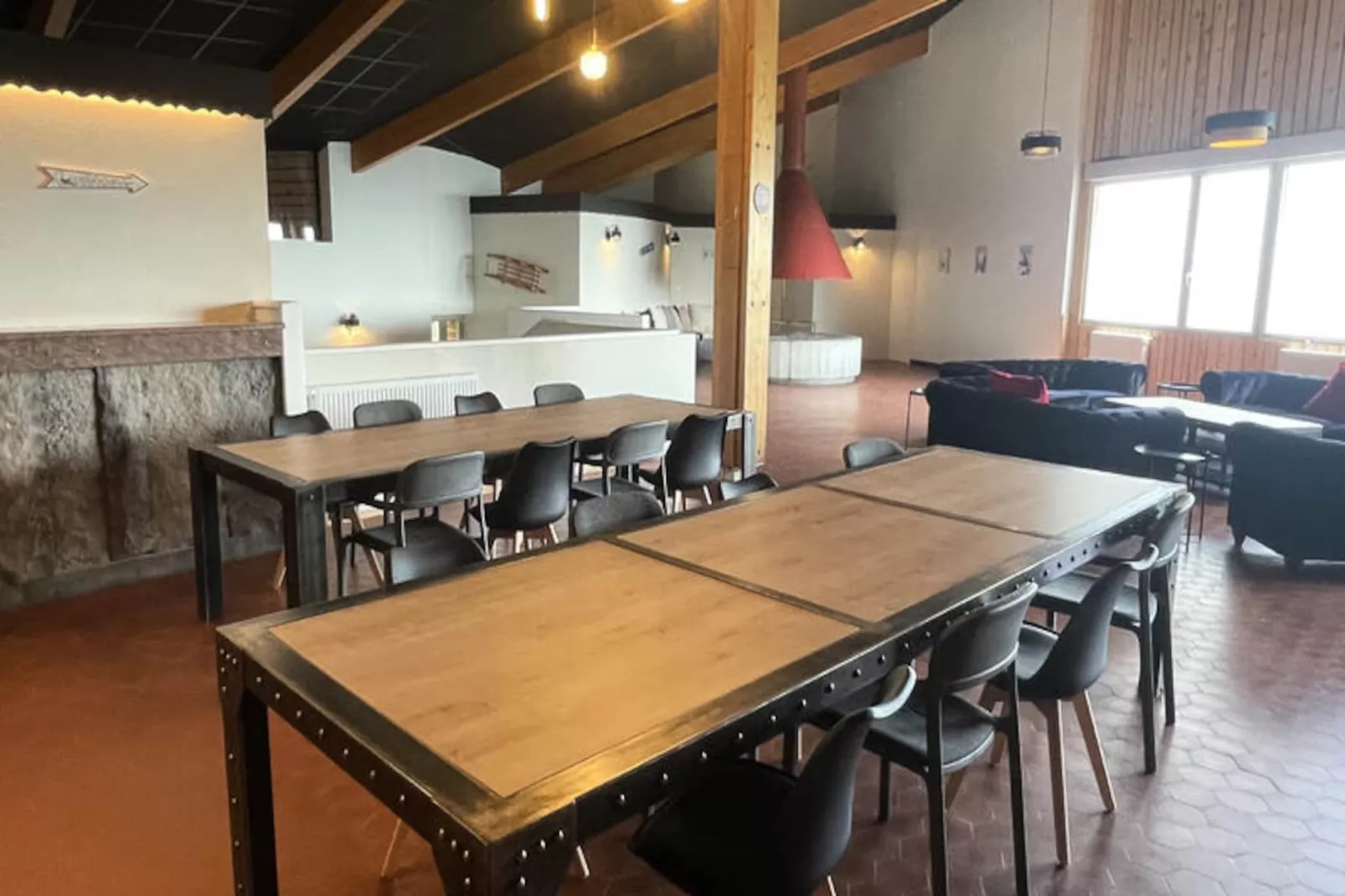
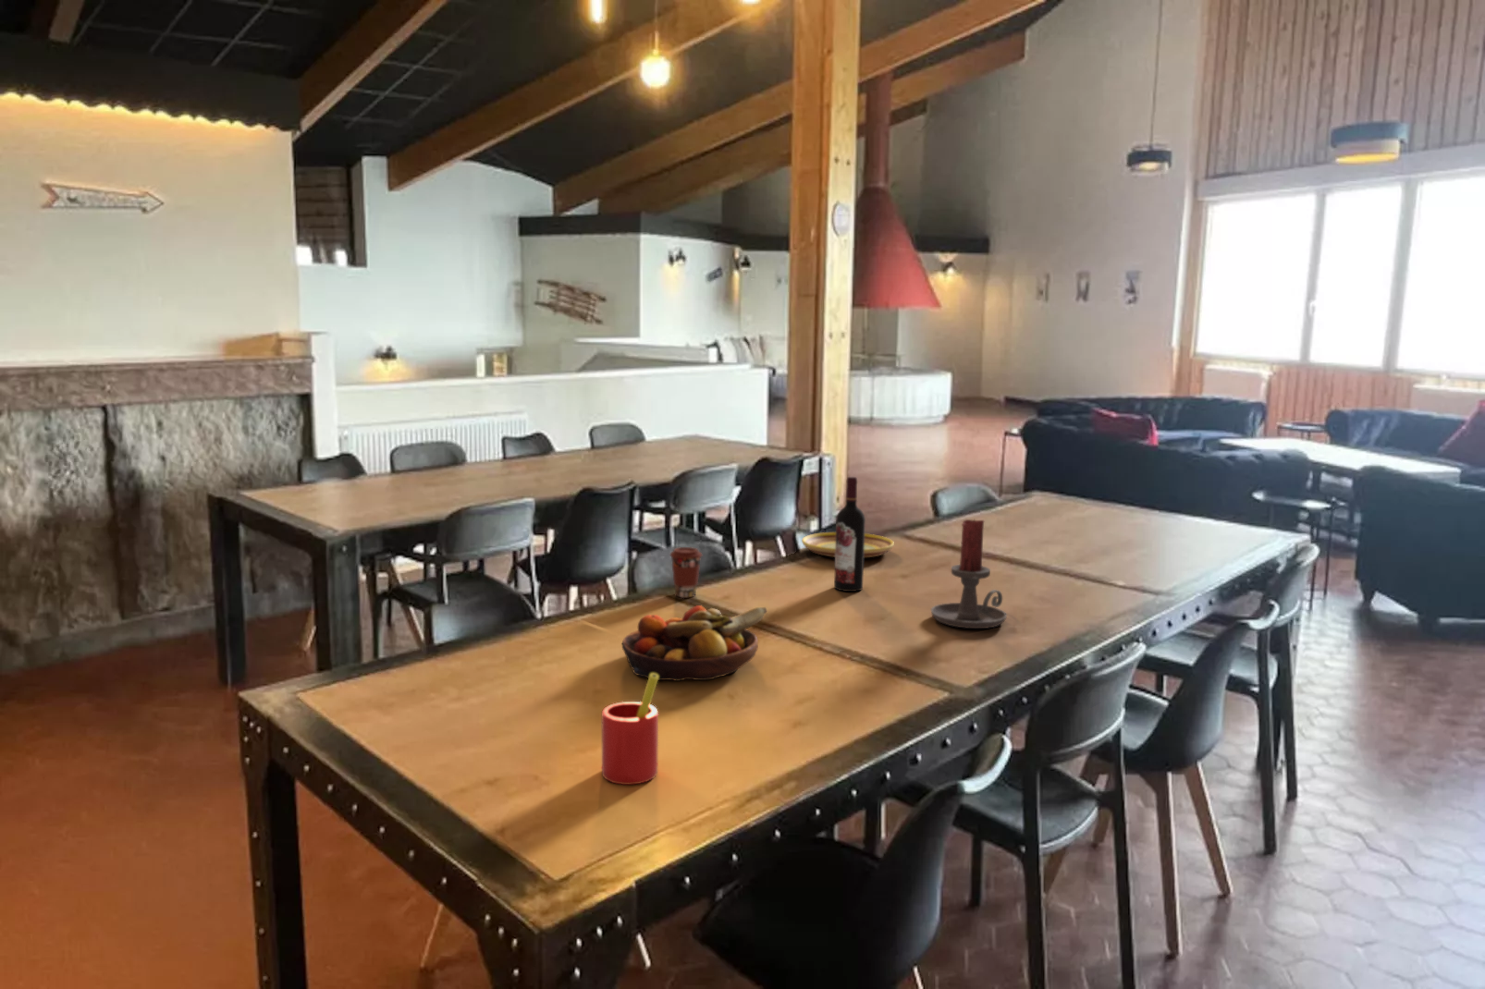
+ candle holder [931,519,1008,629]
+ straw [601,673,659,786]
+ wine bottle [834,476,867,593]
+ plate [800,531,895,559]
+ coffee cup [669,546,702,599]
+ fruit bowl [620,605,767,682]
